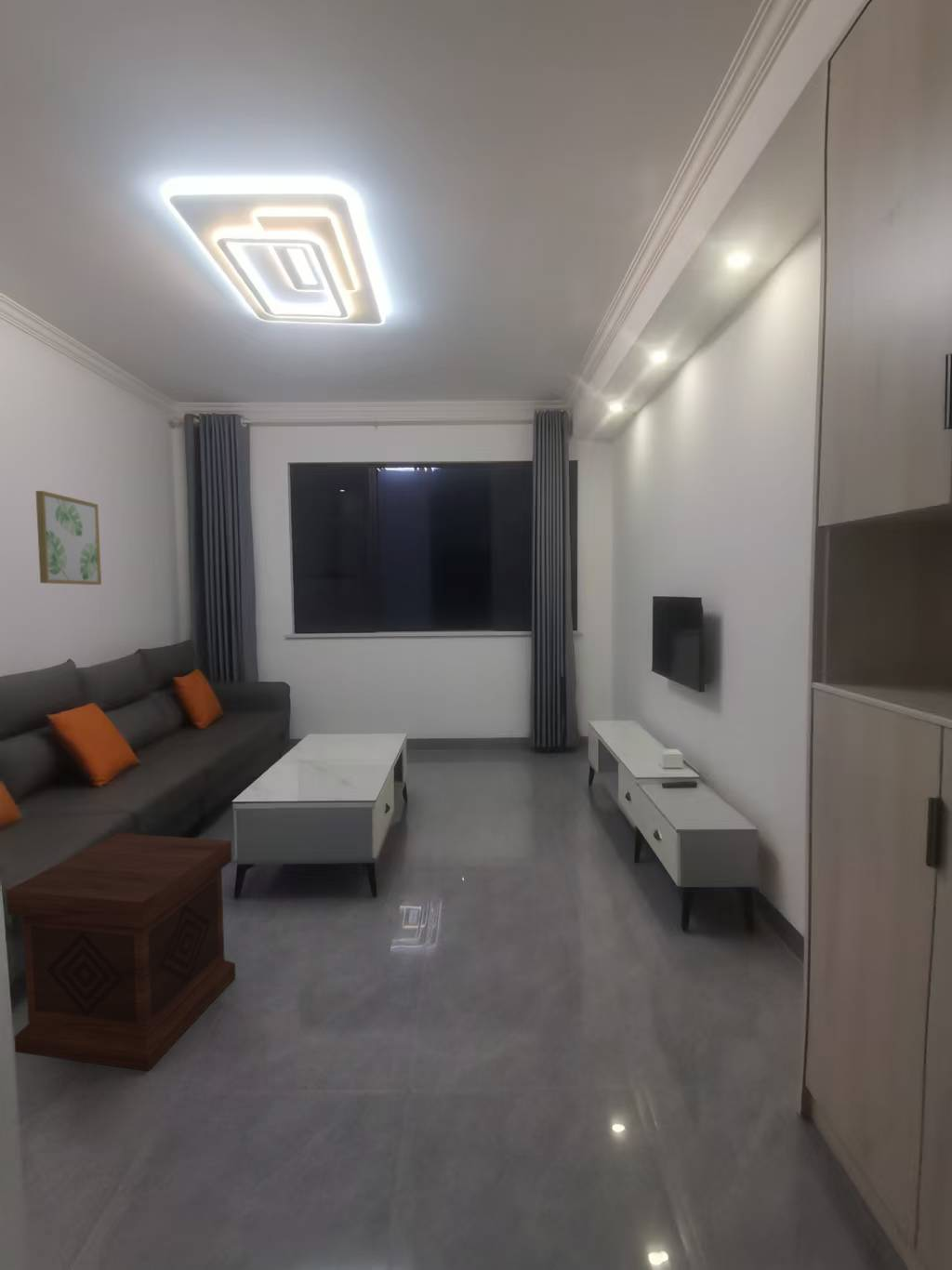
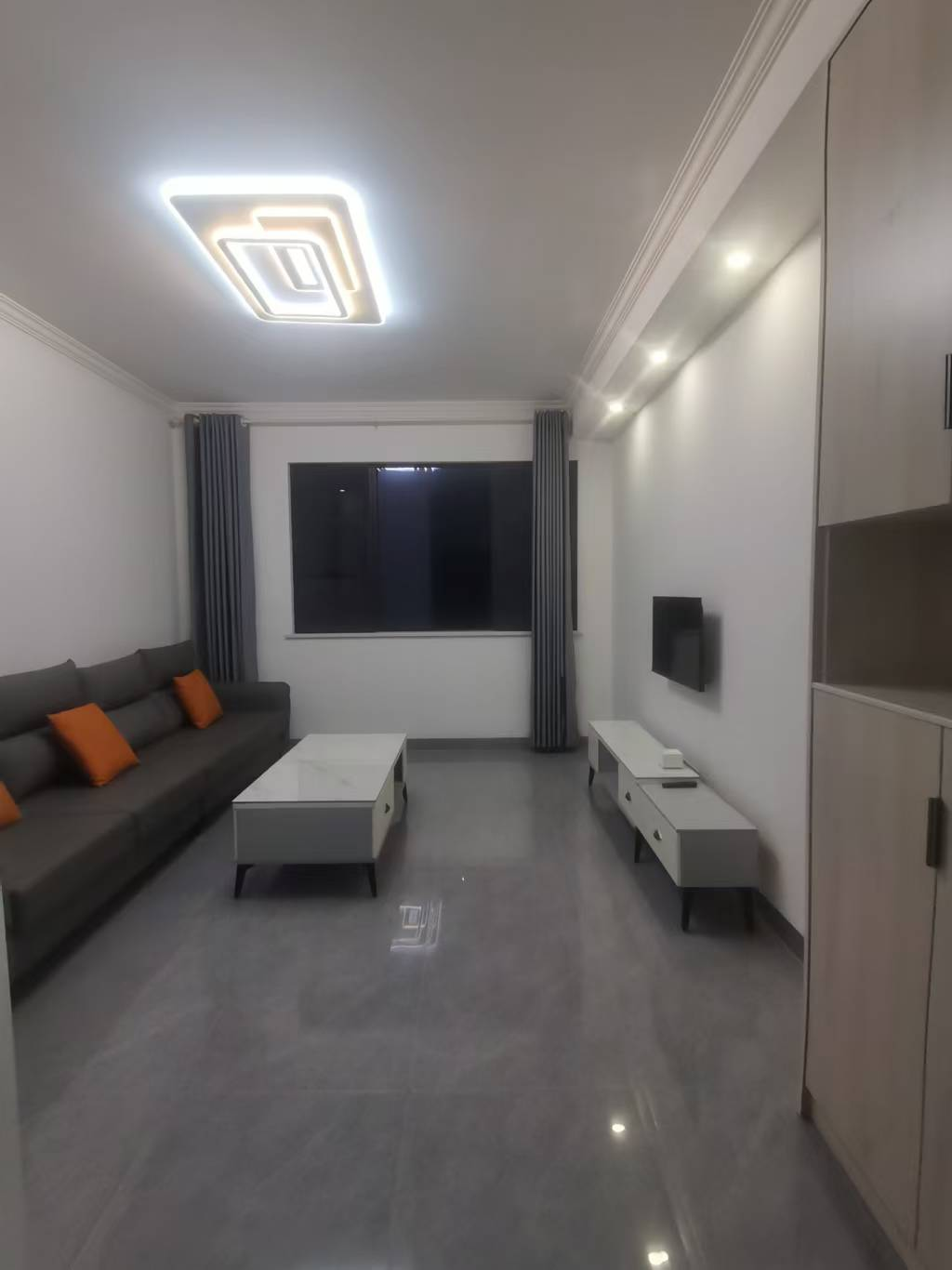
- wall art [34,490,102,586]
- side table [6,832,236,1072]
